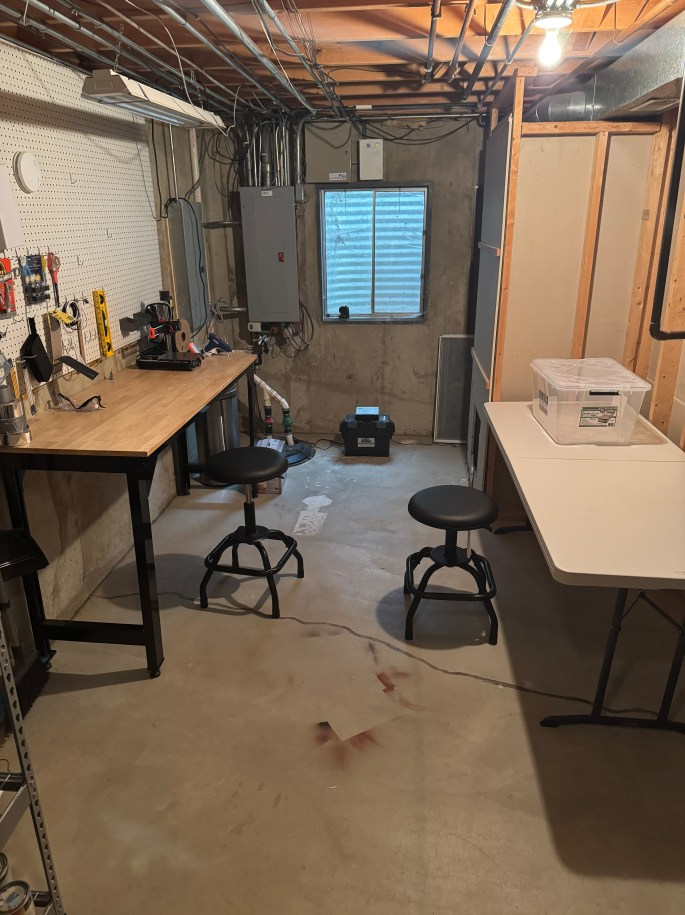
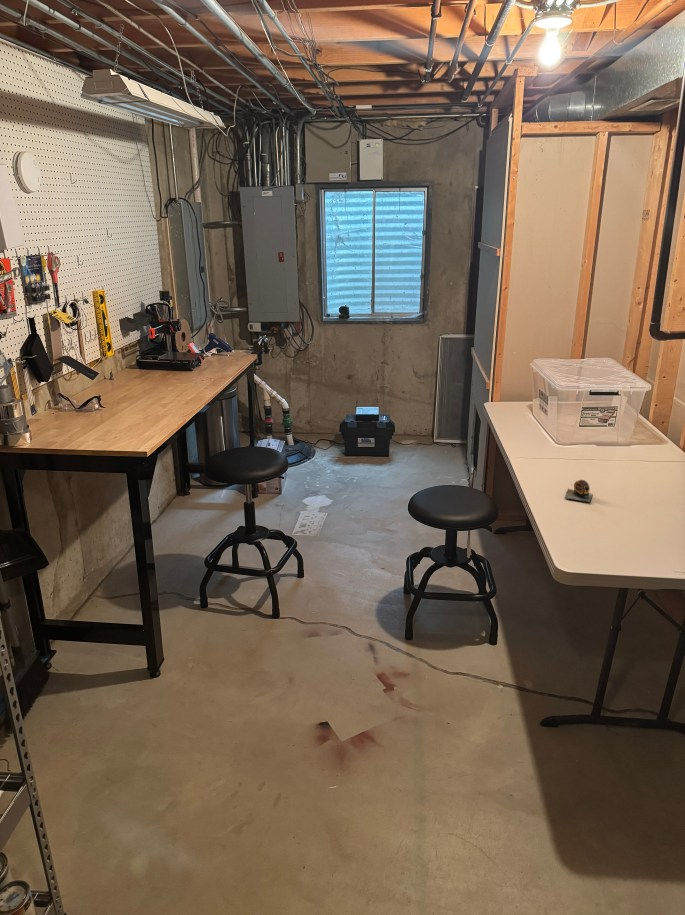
+ tape measure [564,479,593,503]
